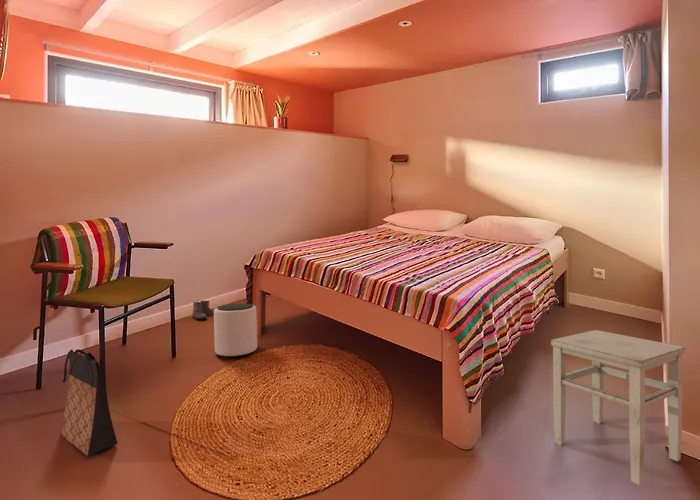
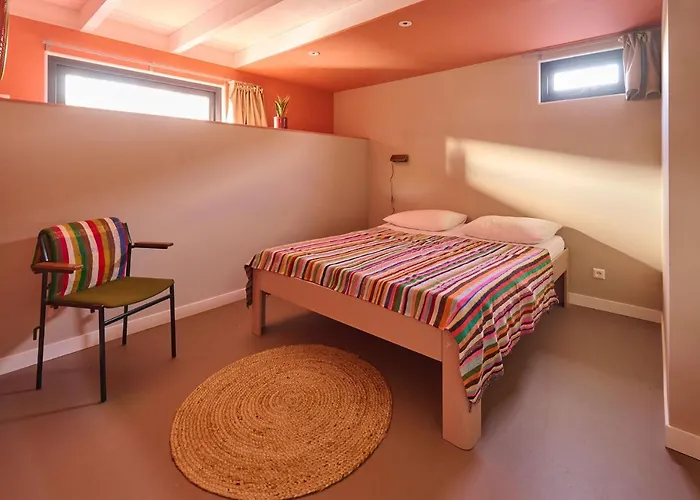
- plant pot [213,303,258,358]
- stool [550,329,686,486]
- bag [60,348,118,457]
- boots [190,300,214,320]
